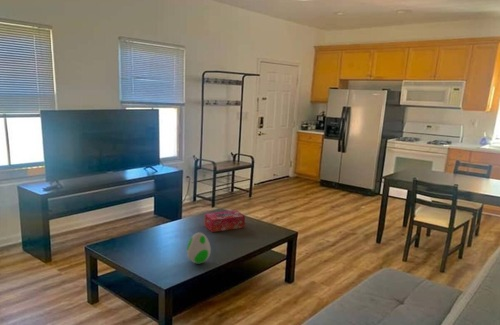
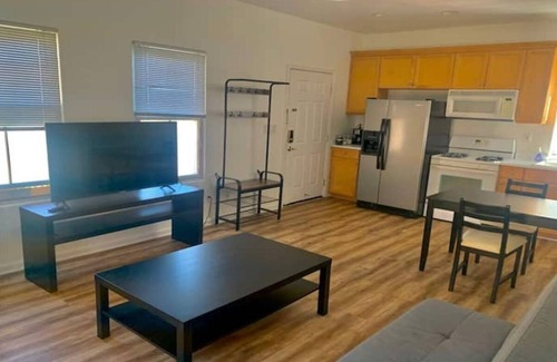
- decorative egg [186,231,212,264]
- tissue box [204,209,246,233]
